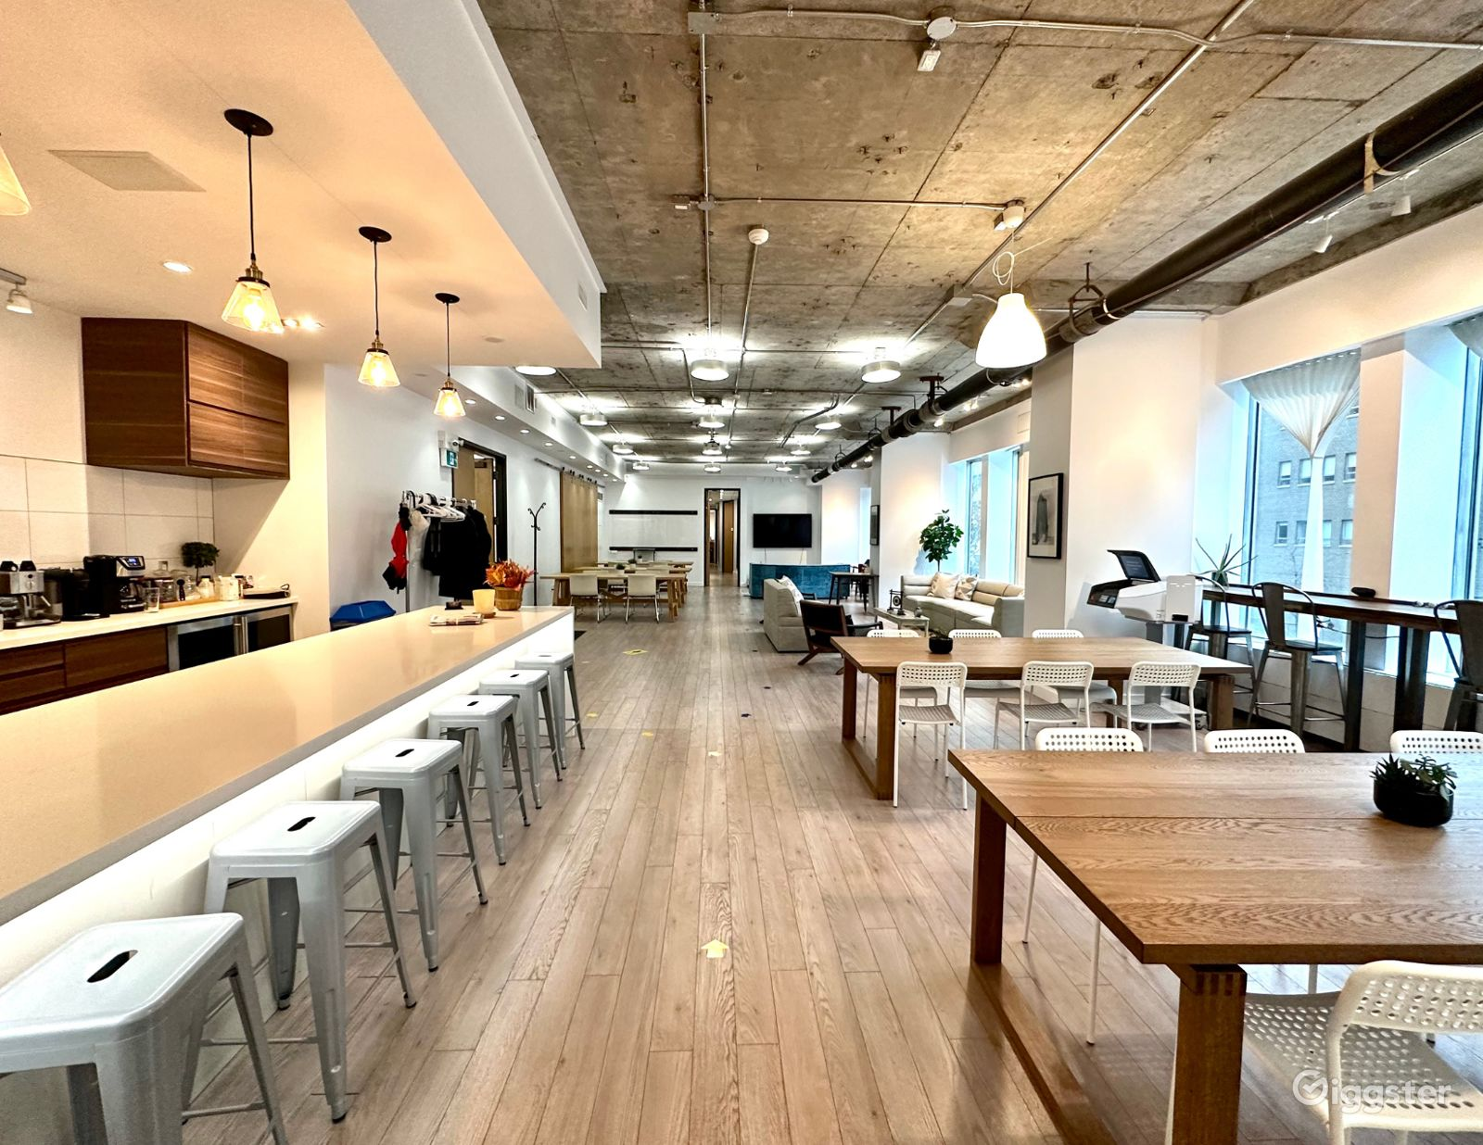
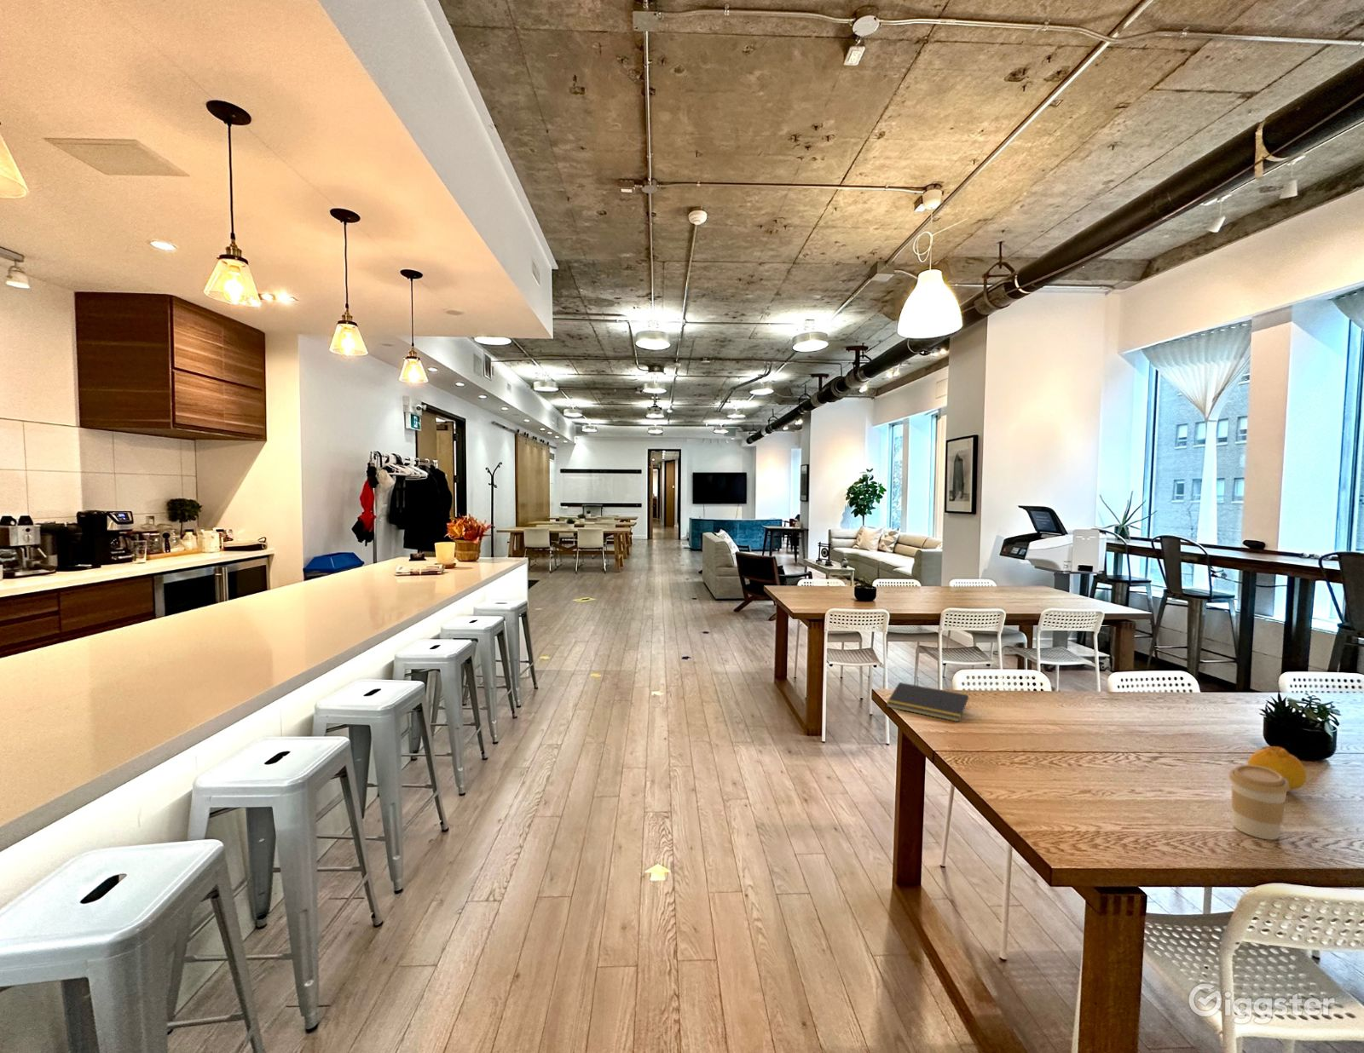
+ notepad [886,681,969,723]
+ fruit [1247,746,1306,791]
+ coffee cup [1228,764,1291,841]
